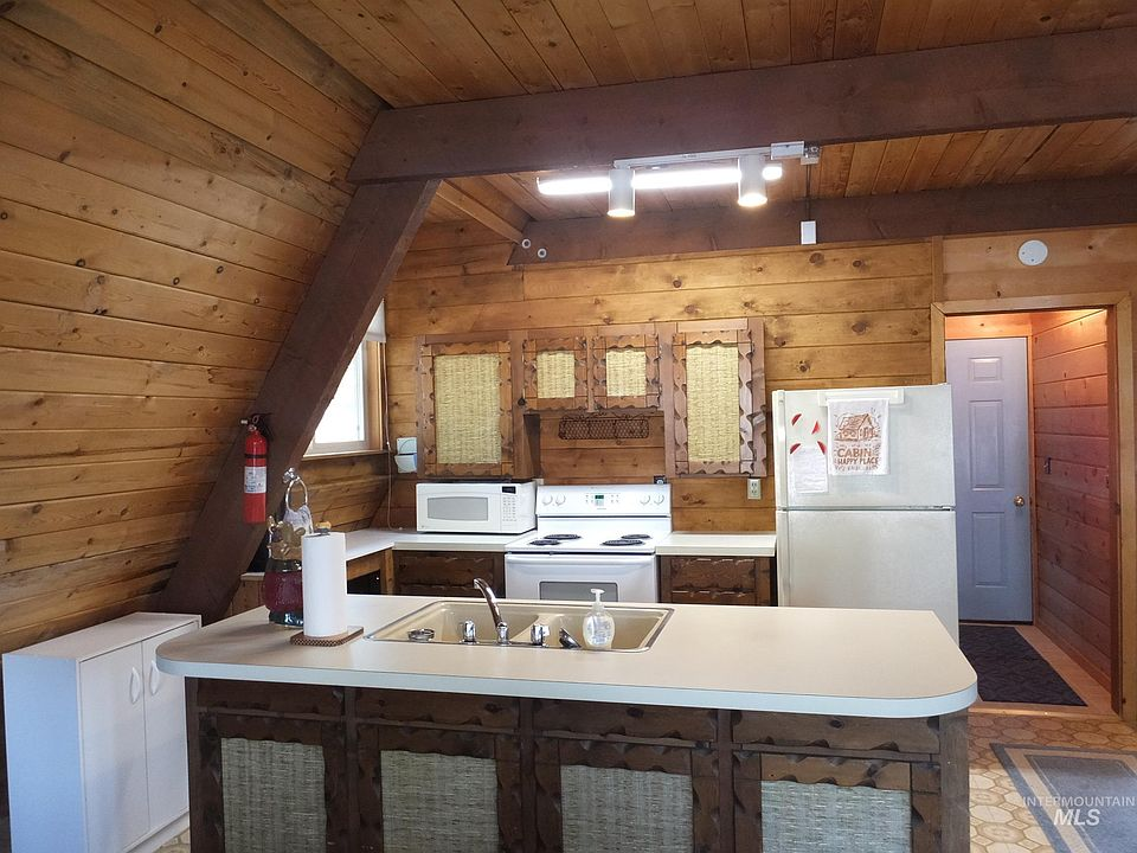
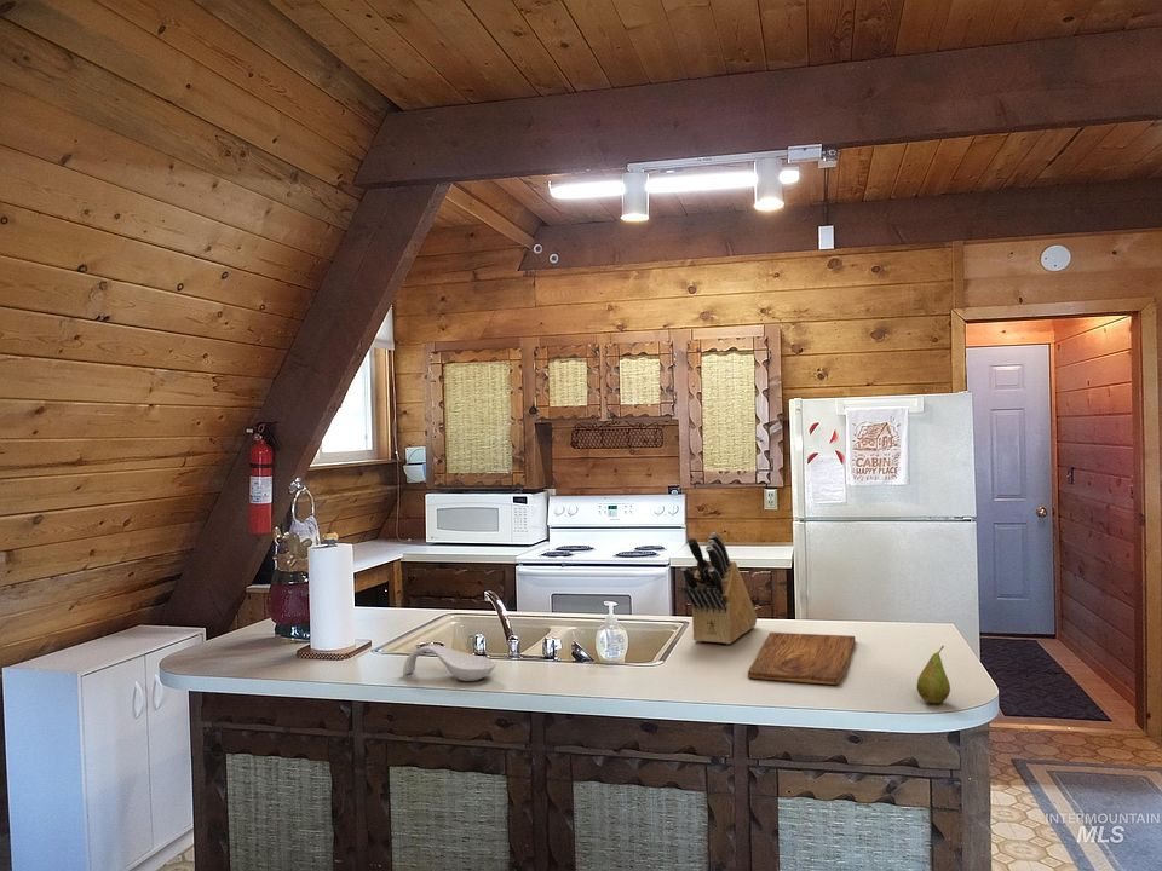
+ spoon rest [402,644,497,682]
+ fruit [916,645,951,705]
+ cutting board [747,631,856,686]
+ knife block [680,531,758,645]
